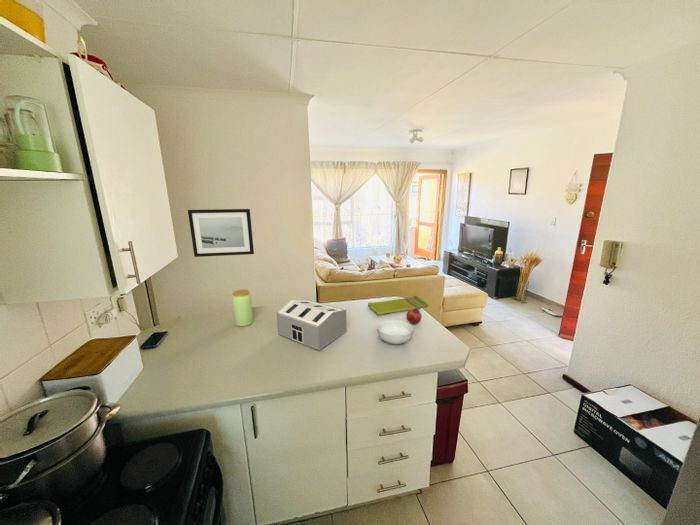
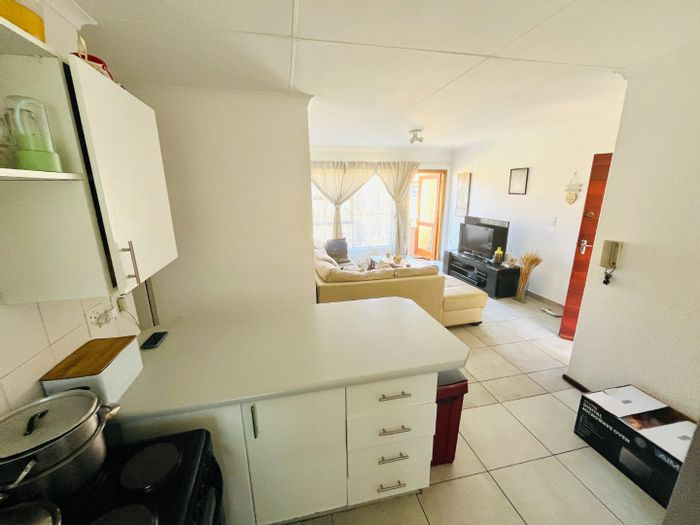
- dish towel [367,294,431,316]
- fruit [405,308,423,325]
- wall art [187,208,255,258]
- jar [232,289,254,327]
- toaster [276,298,348,351]
- cereal bowl [376,319,414,345]
